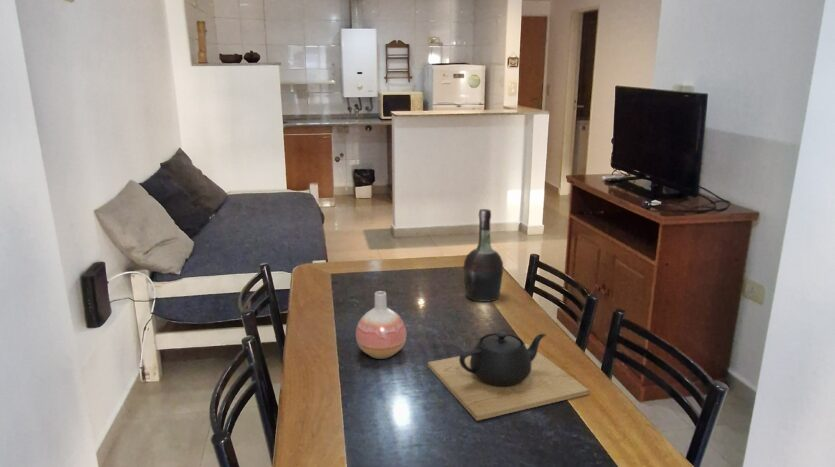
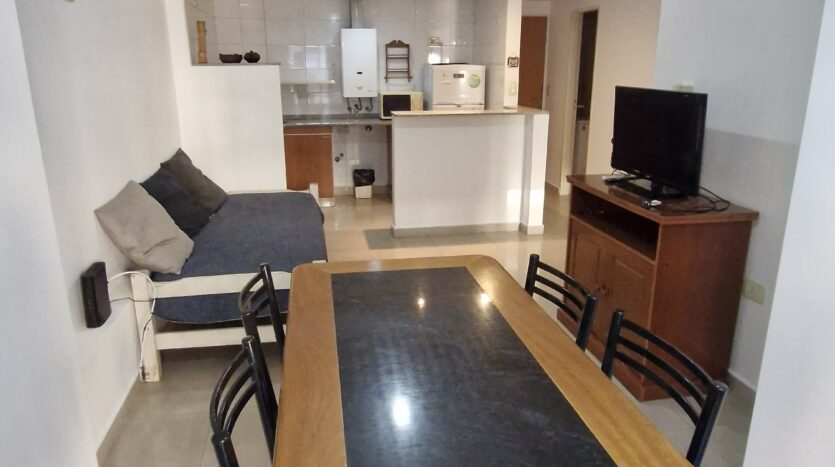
- teapot [427,330,590,422]
- vase [355,290,407,360]
- cognac bottle [462,208,504,303]
